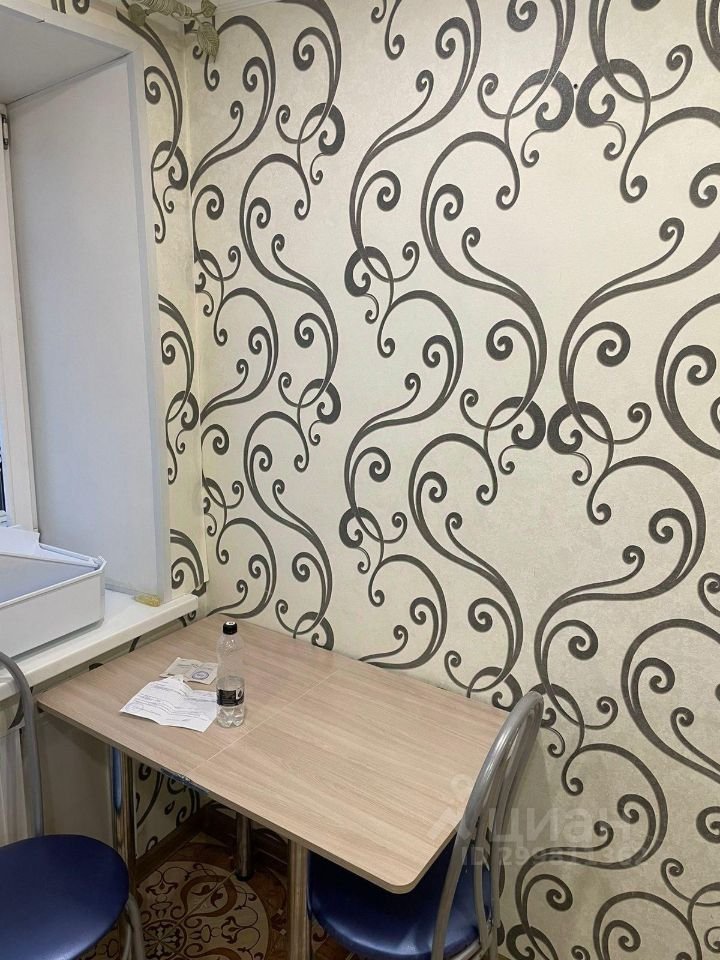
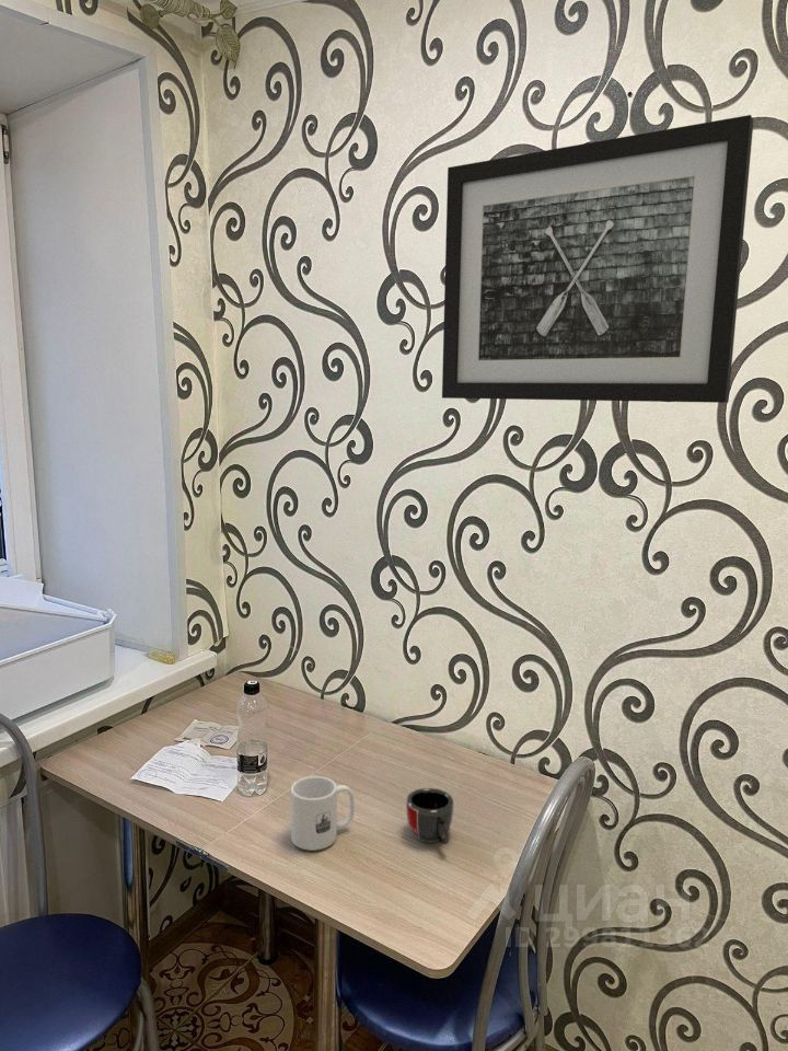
+ mug [405,787,454,846]
+ mug [290,775,356,852]
+ wall art [441,114,755,404]
